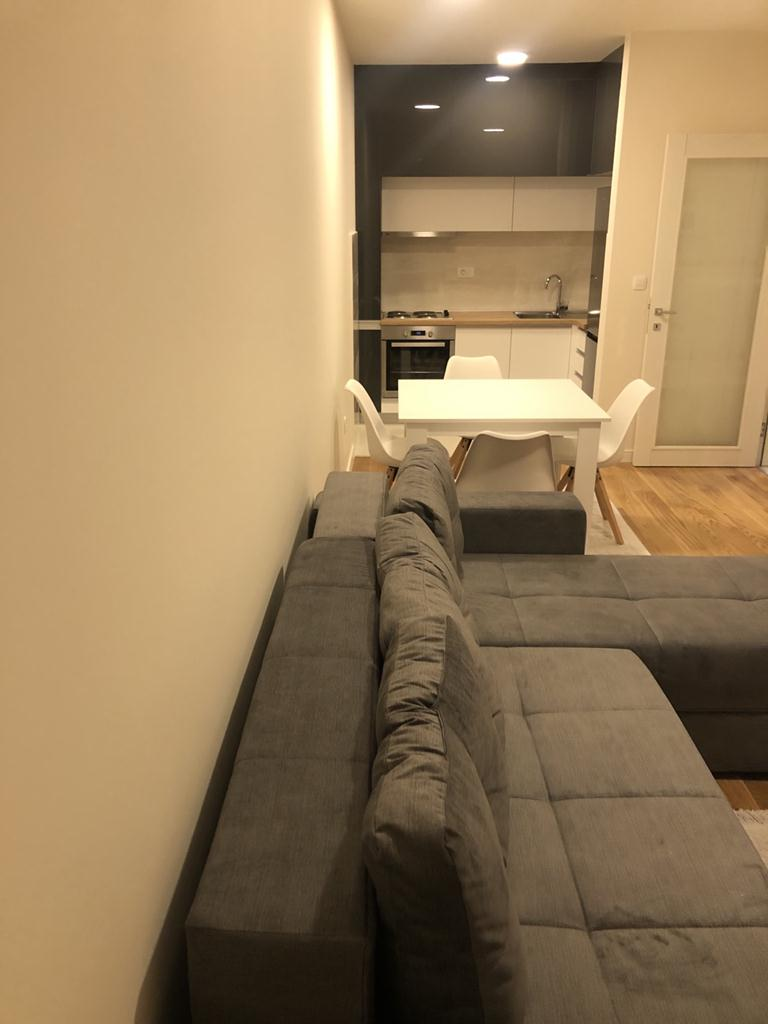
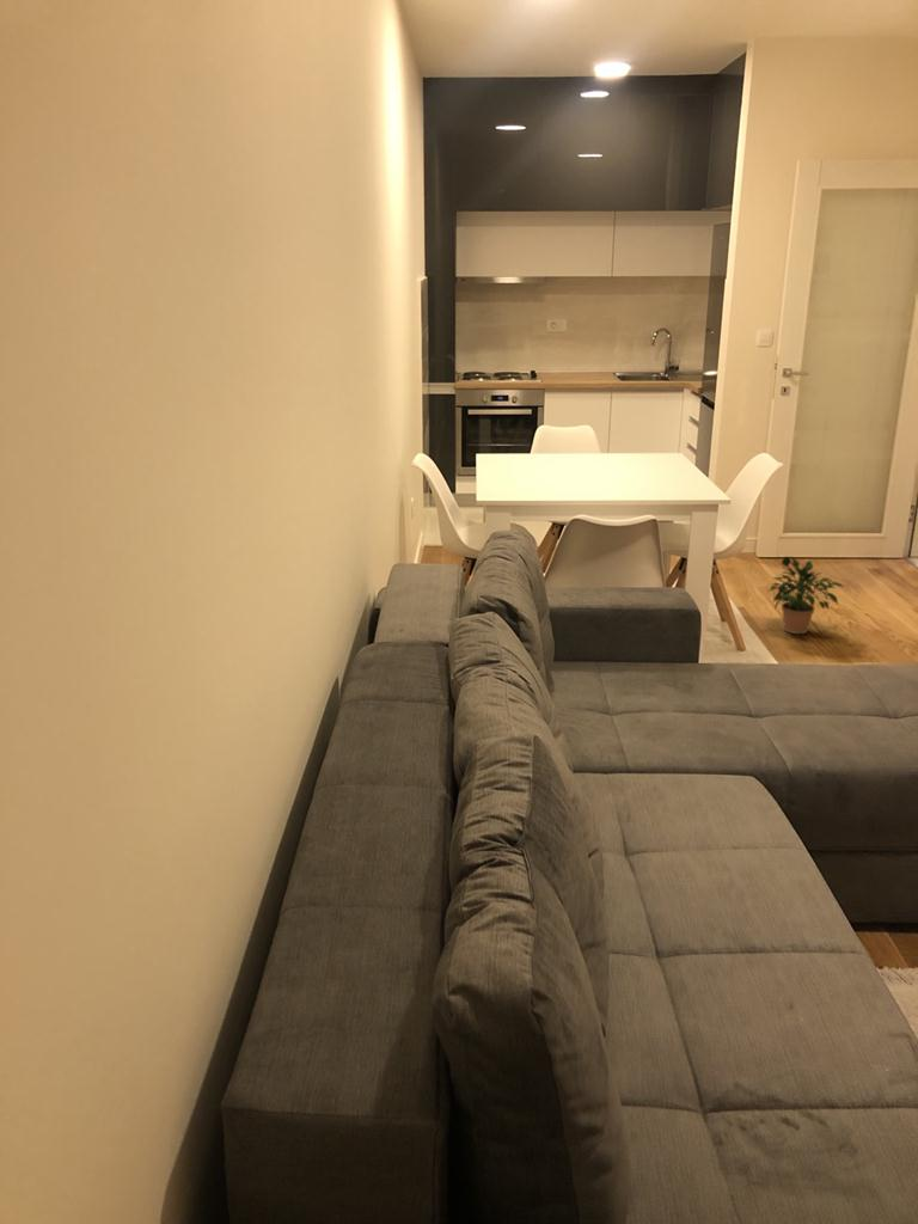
+ potted plant [767,556,845,635]
